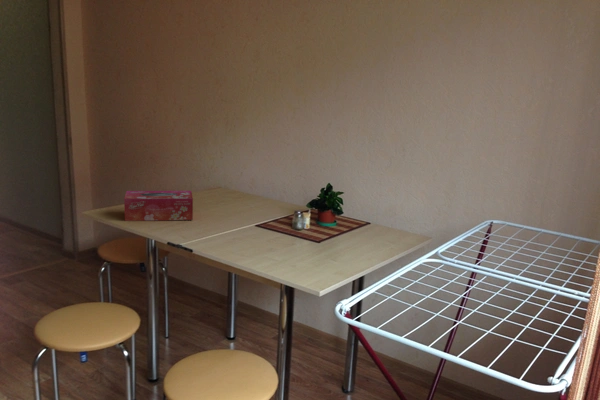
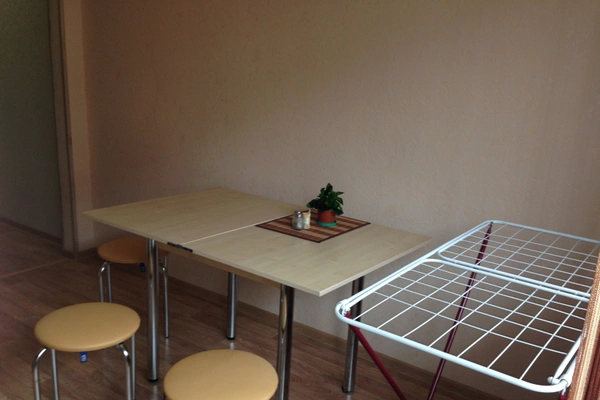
- tissue box [123,190,194,222]
